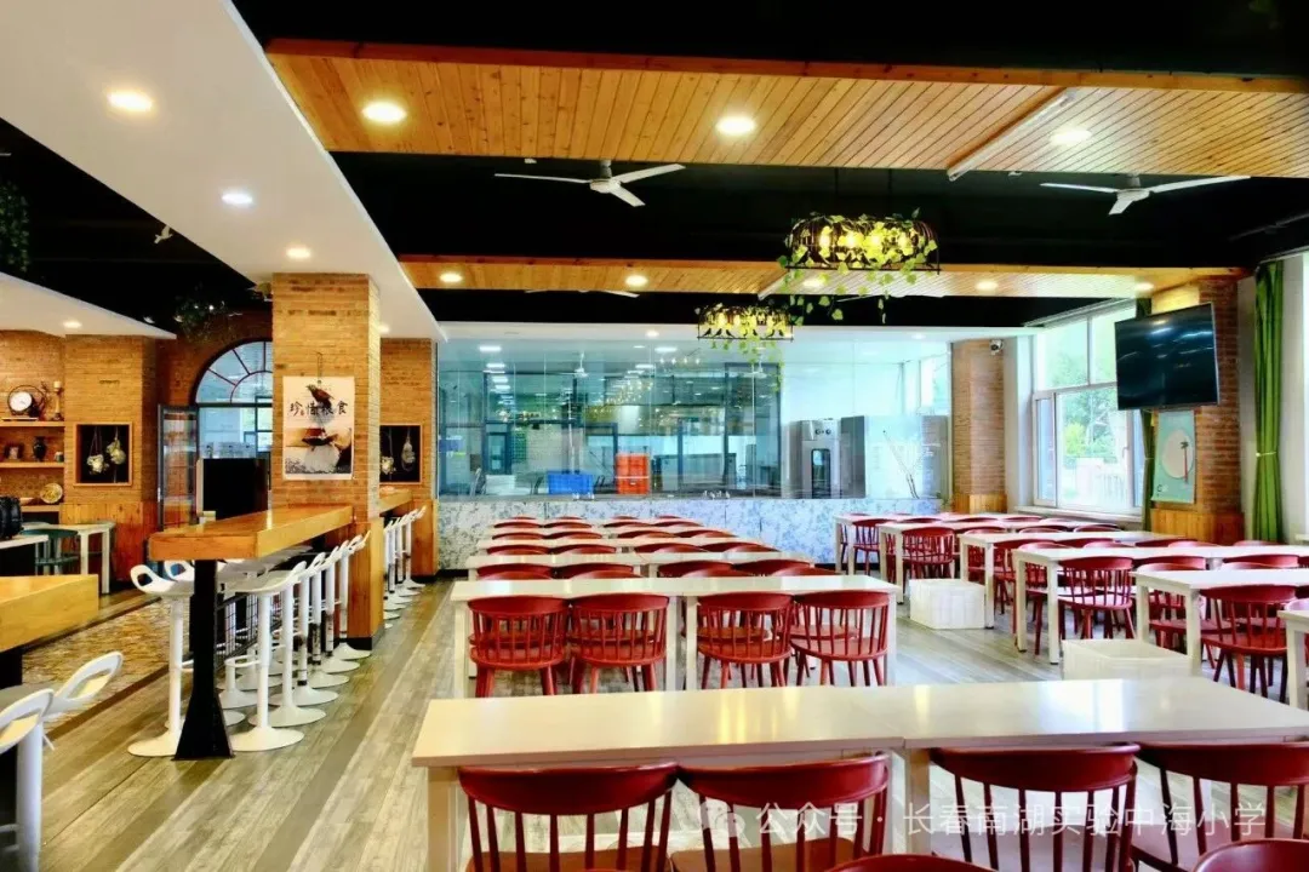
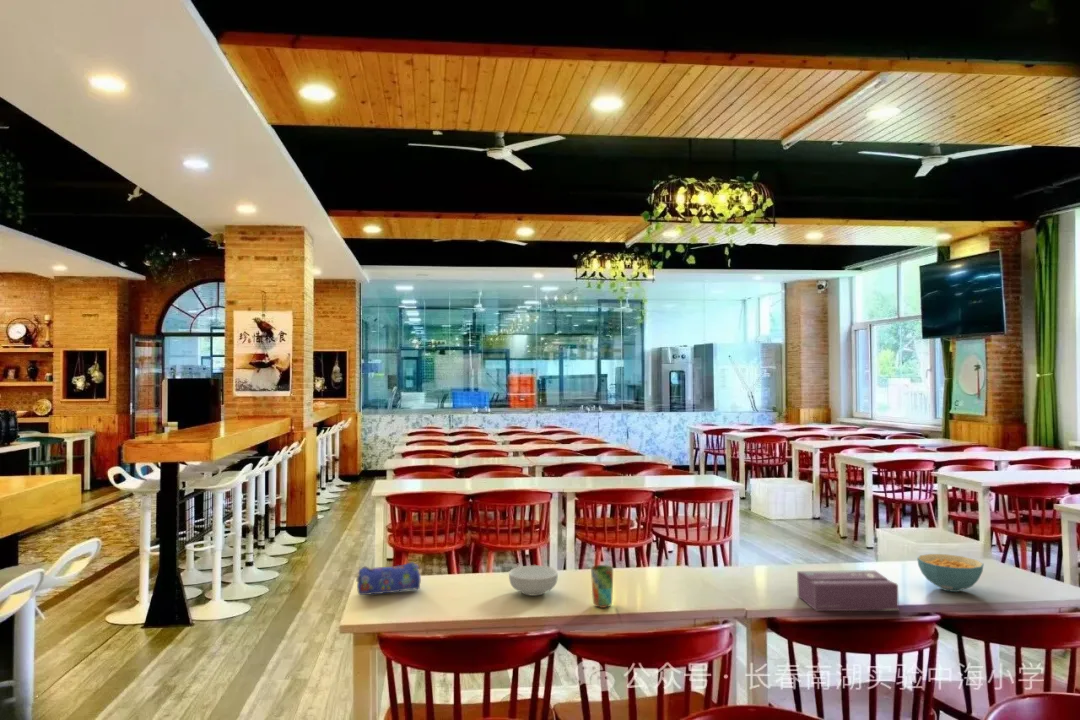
+ tissue box [796,569,899,612]
+ cup [590,564,614,609]
+ cereal bowl [508,564,559,597]
+ pencil case [355,561,422,596]
+ cereal bowl [916,553,984,593]
